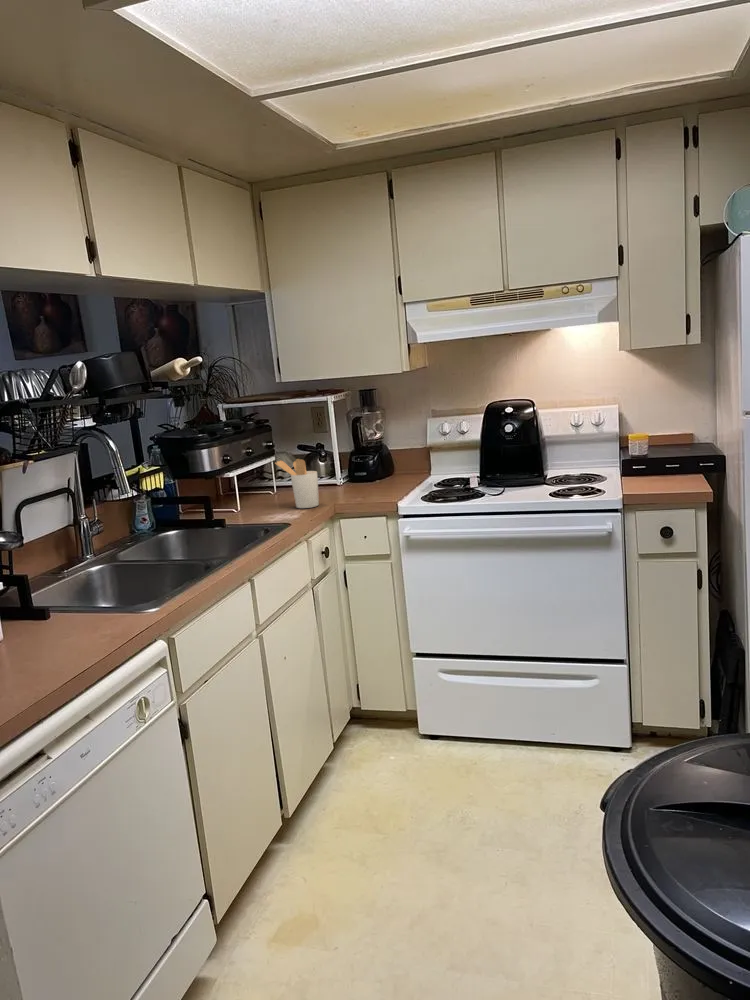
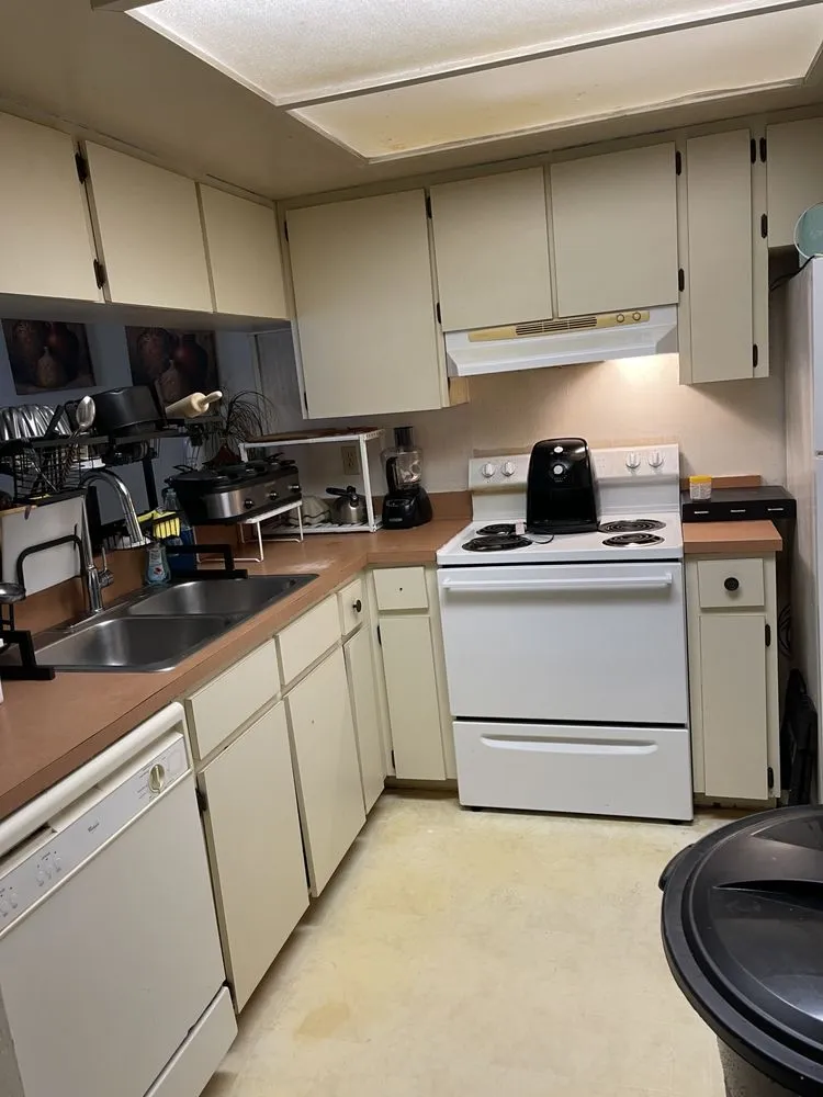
- utensil holder [274,458,320,509]
